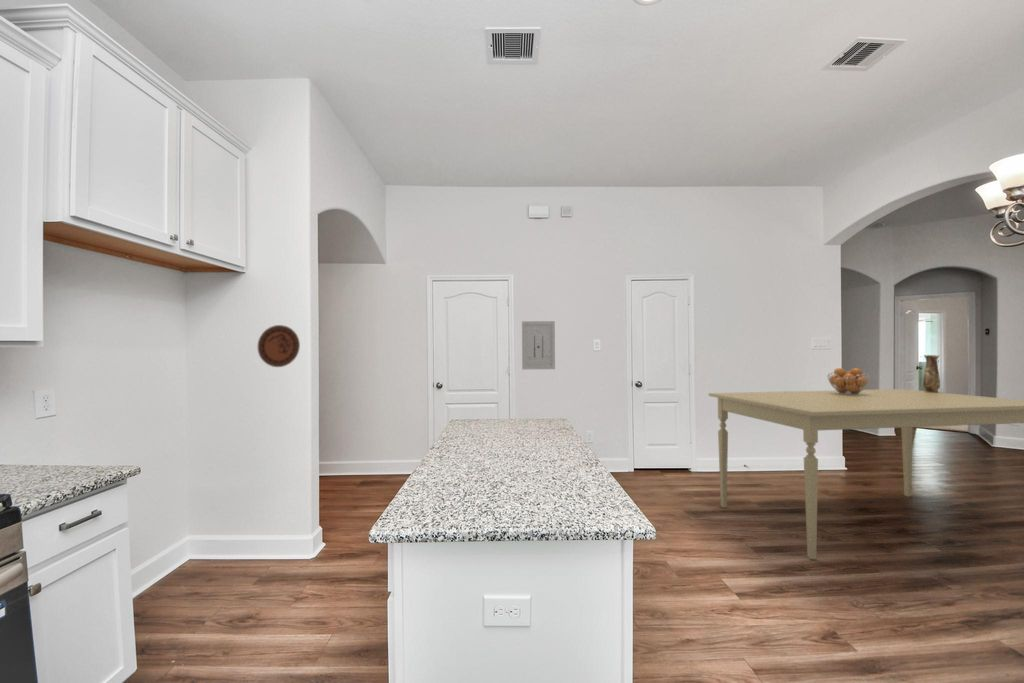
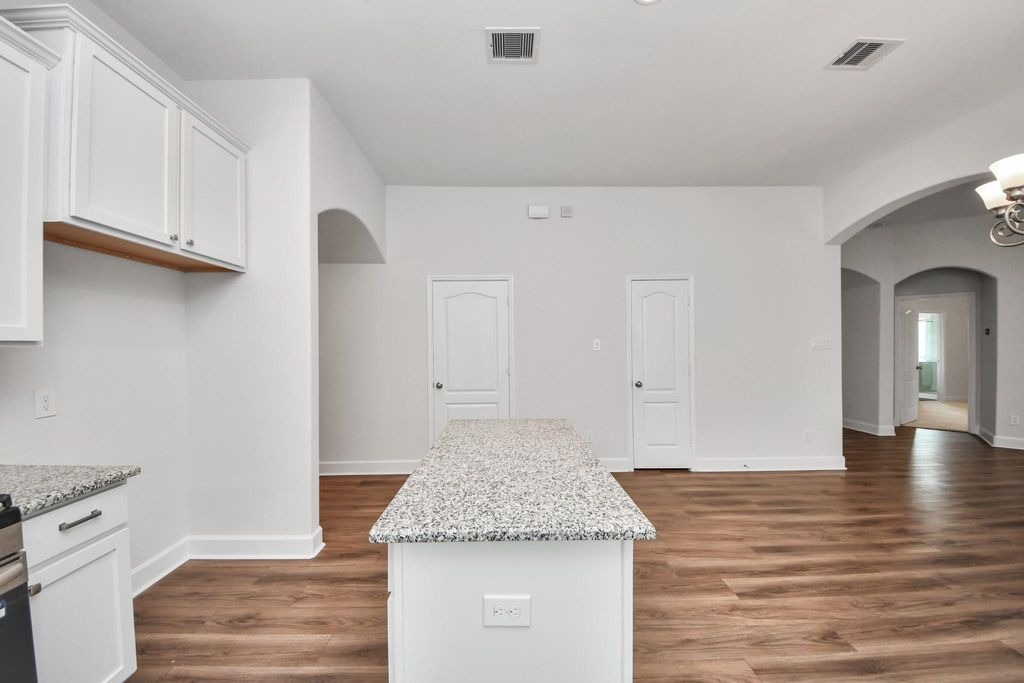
- dining table [708,388,1024,560]
- wall art [521,320,556,370]
- fruit basket [826,367,871,395]
- vase [922,354,941,393]
- decorative plate [257,324,301,368]
